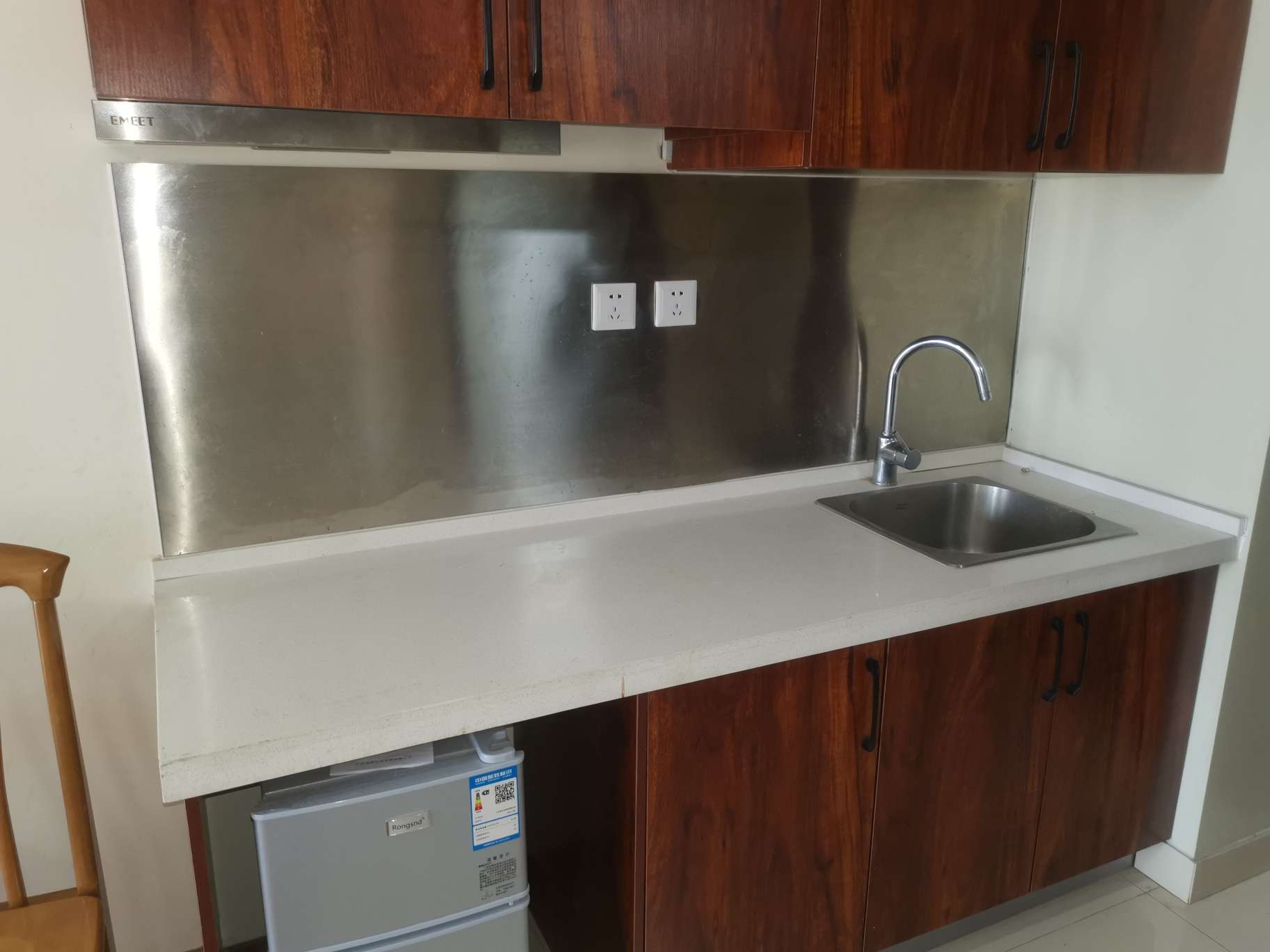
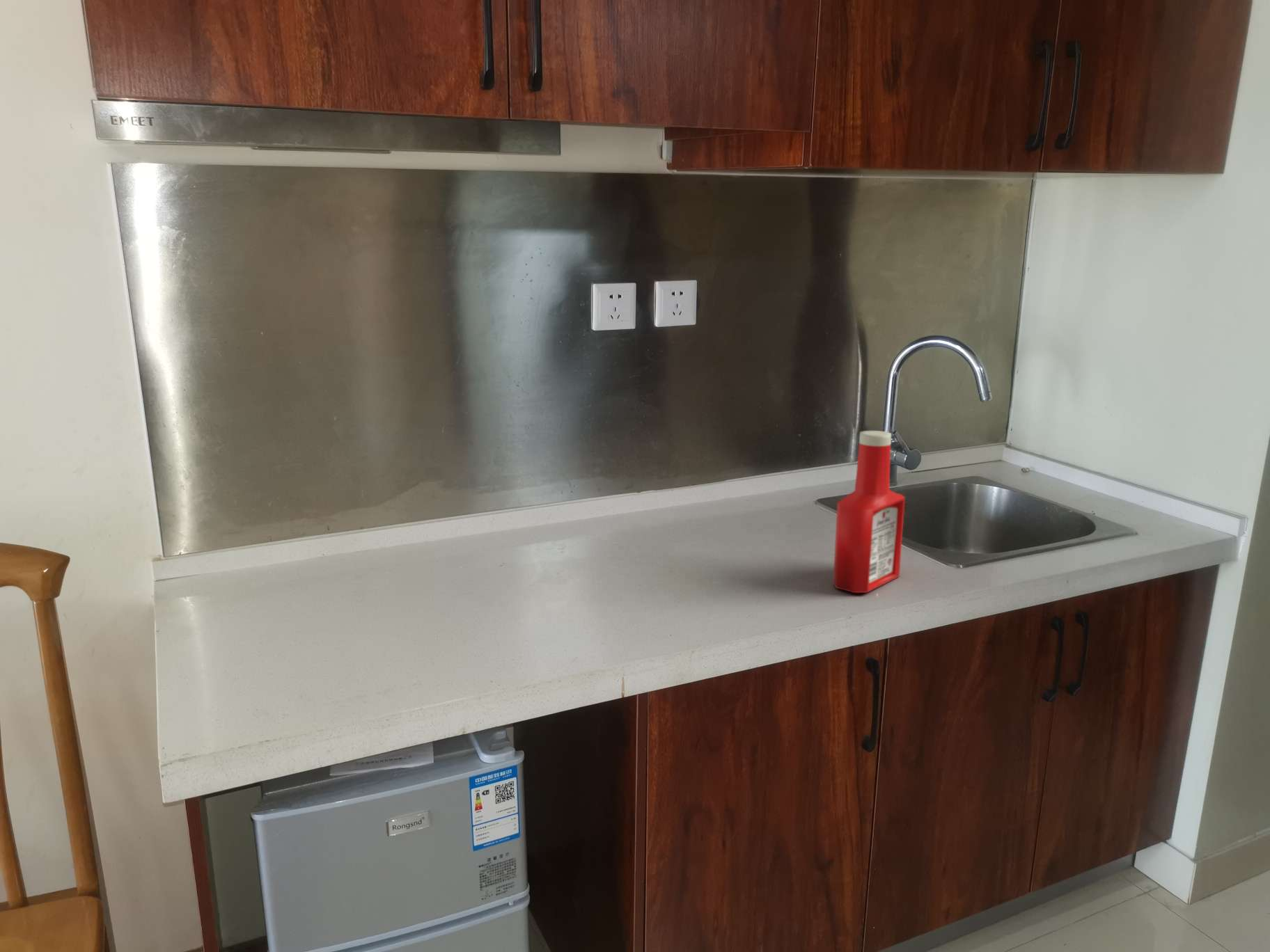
+ soap bottle [832,430,906,594]
